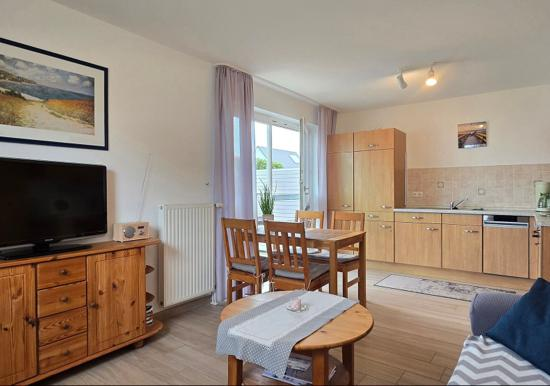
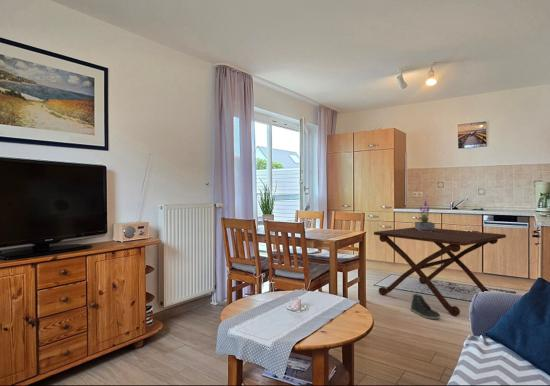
+ side table [373,226,507,317]
+ potted plant [414,198,436,232]
+ sneaker [410,293,441,320]
